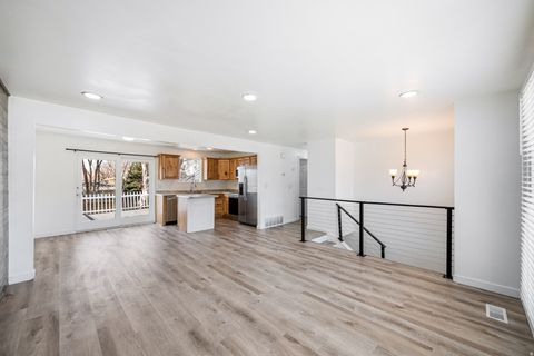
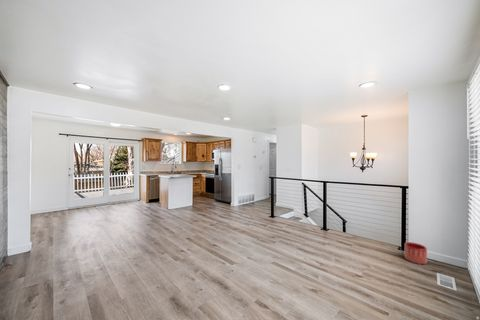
+ planter [404,241,428,265]
